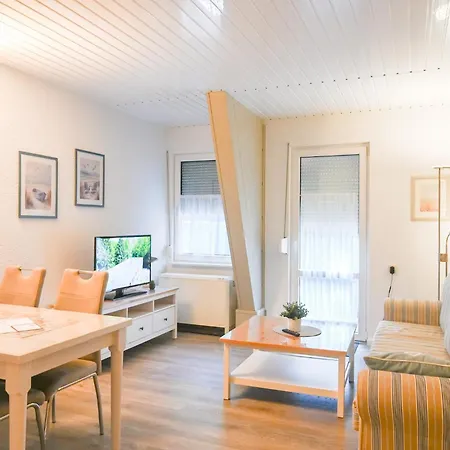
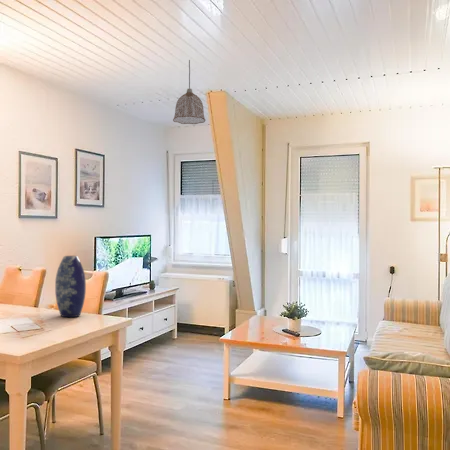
+ pendant lamp [172,59,206,125]
+ vase [54,255,87,318]
